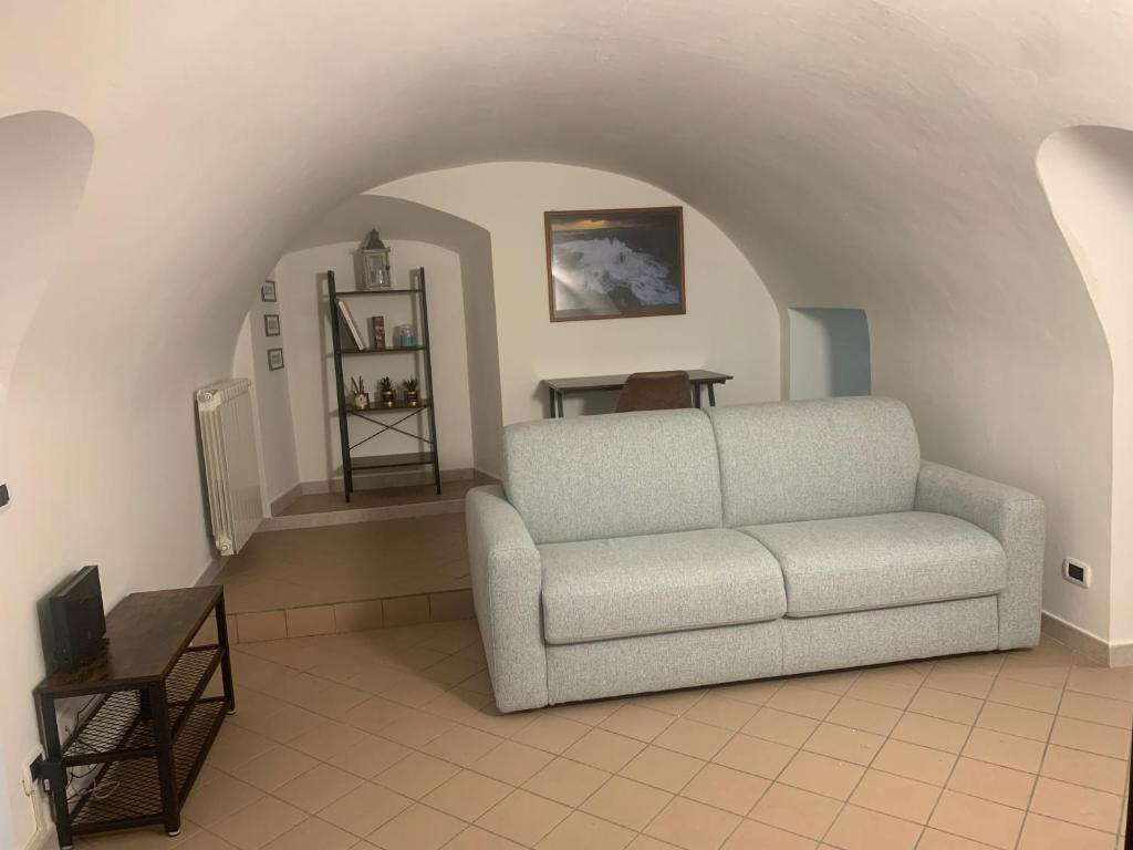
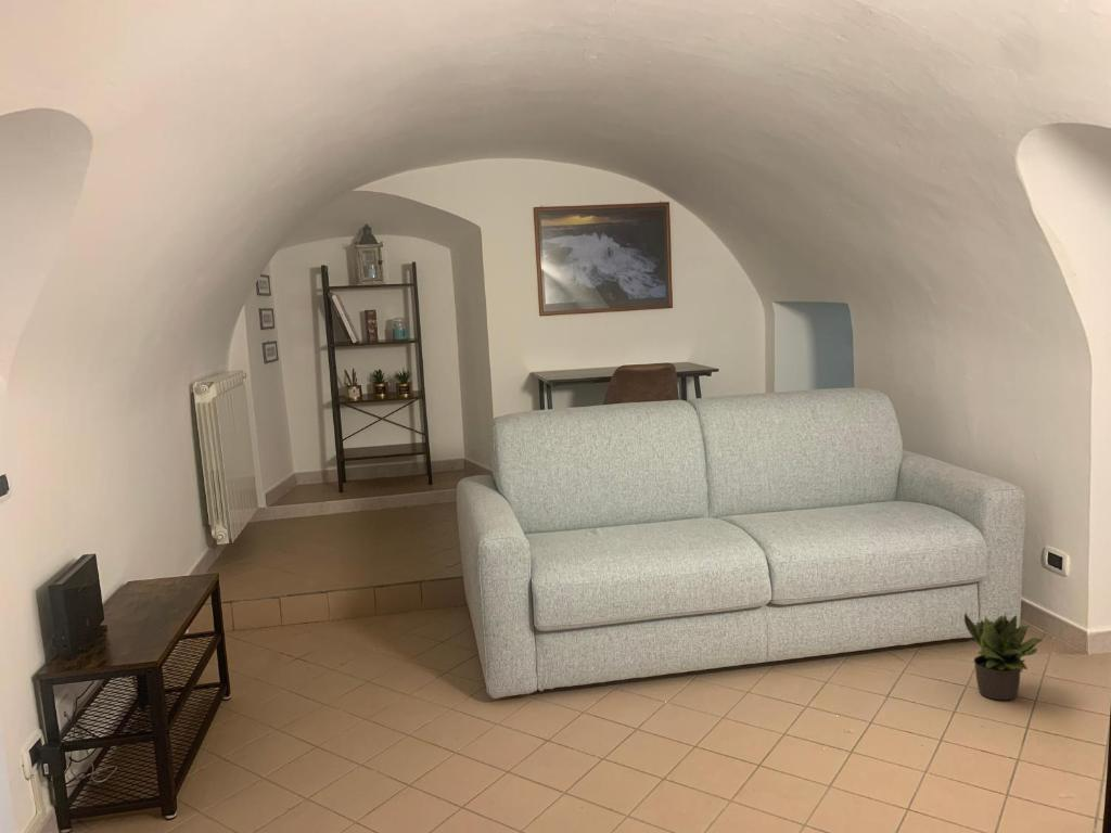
+ potted plant [963,611,1046,701]
